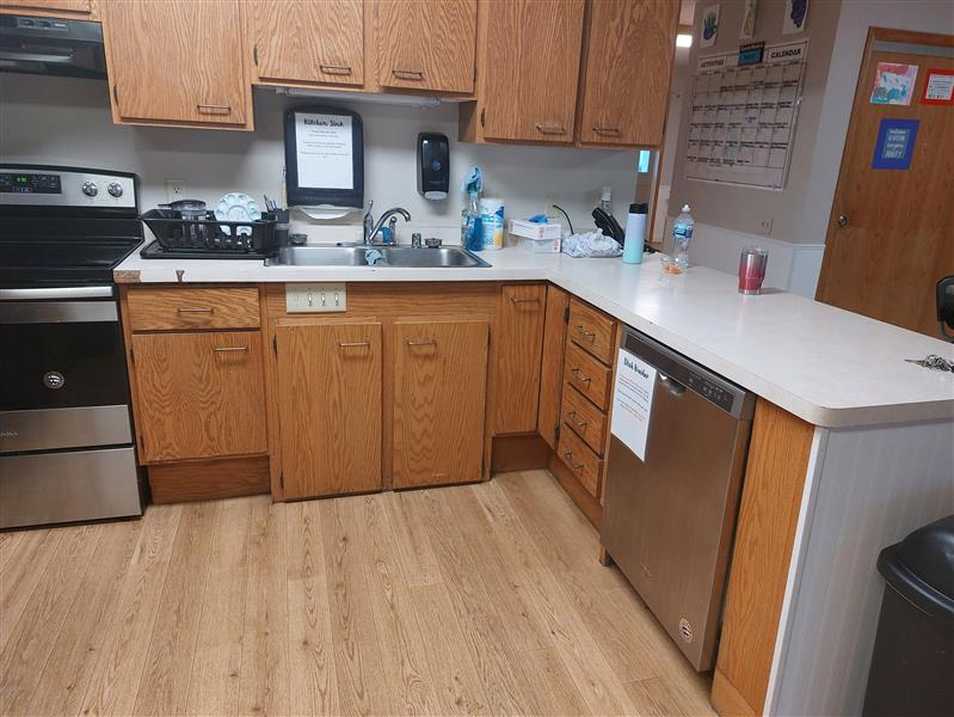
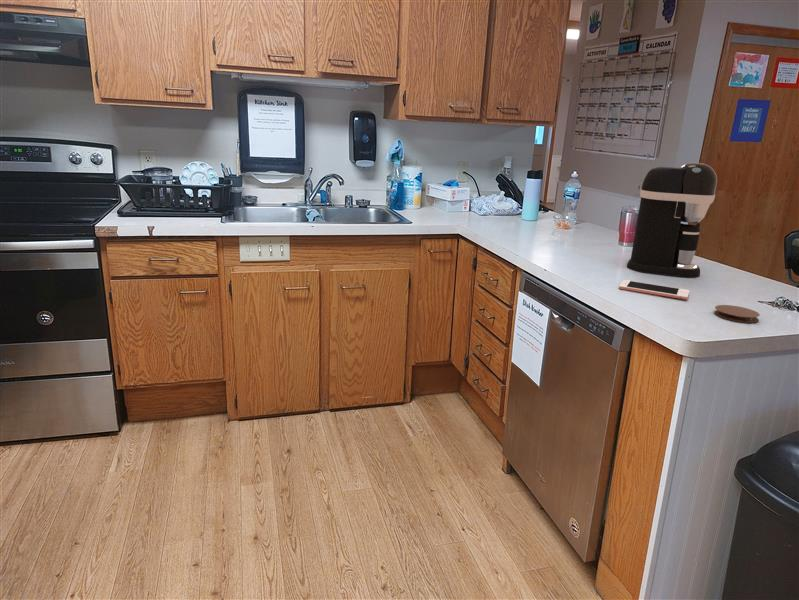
+ coffee maker [626,162,718,278]
+ cell phone [618,279,690,301]
+ coaster [713,304,761,323]
